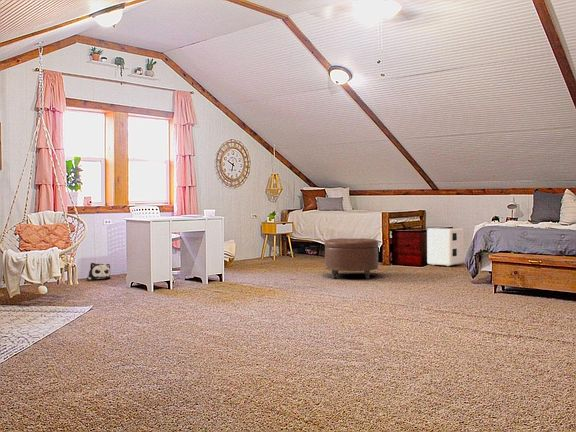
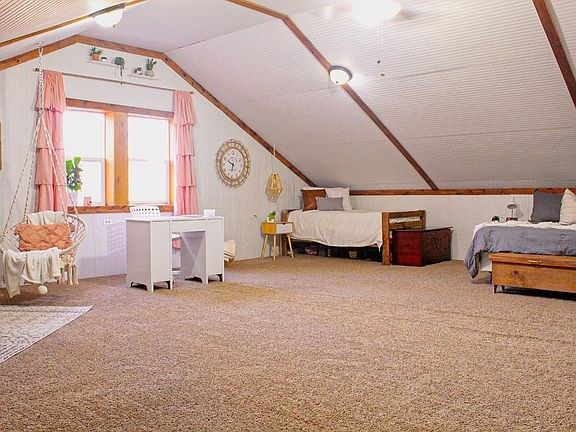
- plush toy [86,262,111,280]
- ottoman [324,237,379,279]
- air purifier [426,227,465,267]
